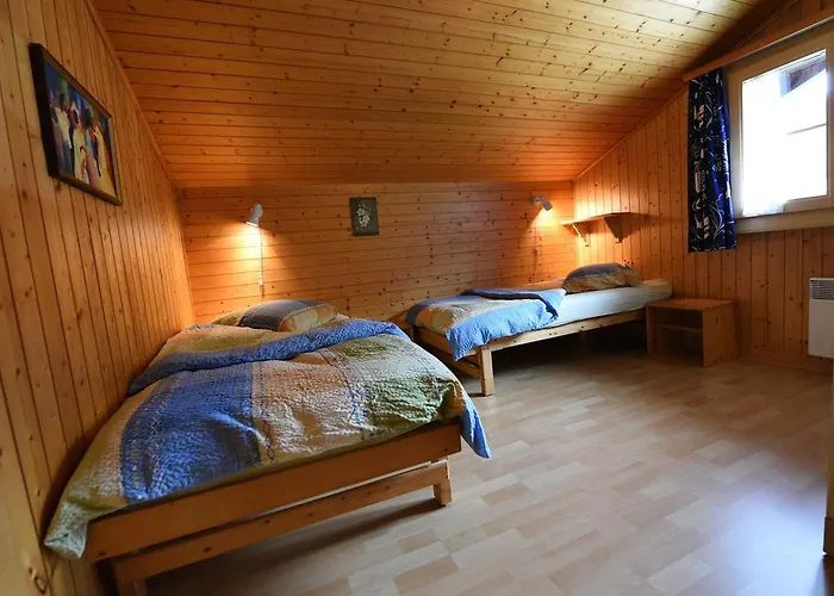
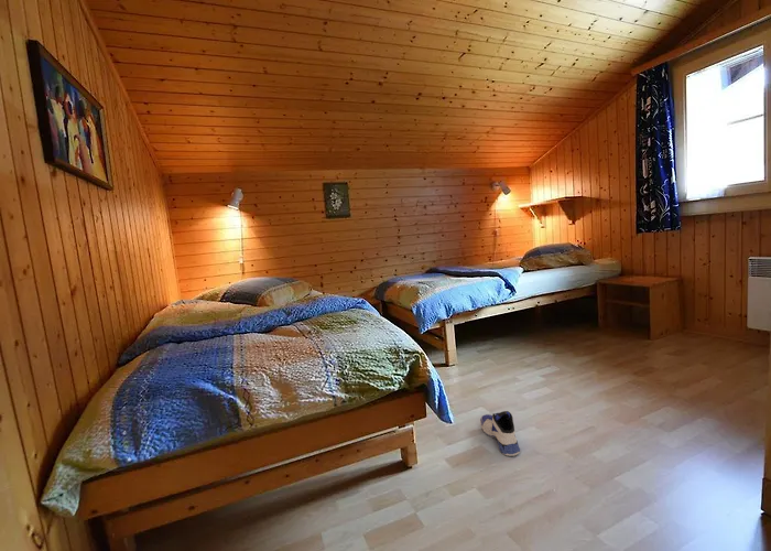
+ sneaker [479,410,522,457]
